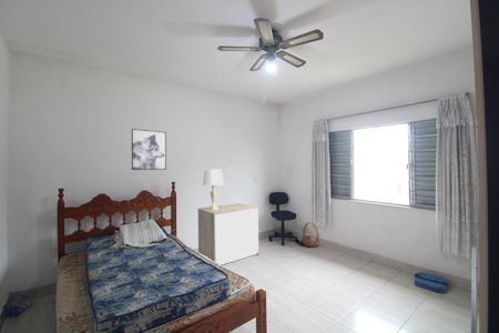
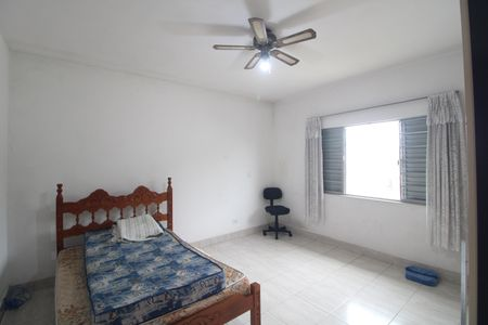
- dresser [196,202,261,266]
- wall art [131,128,167,171]
- lamp [202,169,225,210]
- basket [301,221,320,249]
